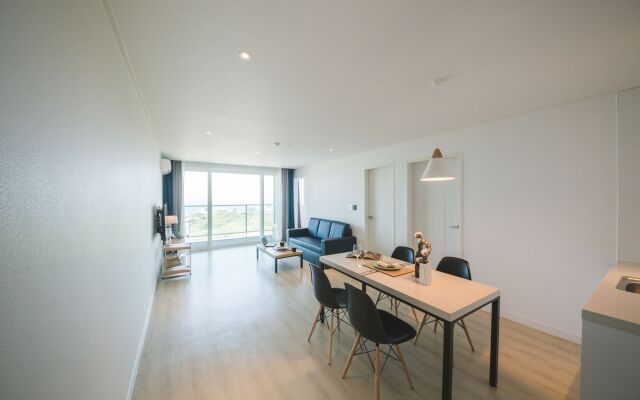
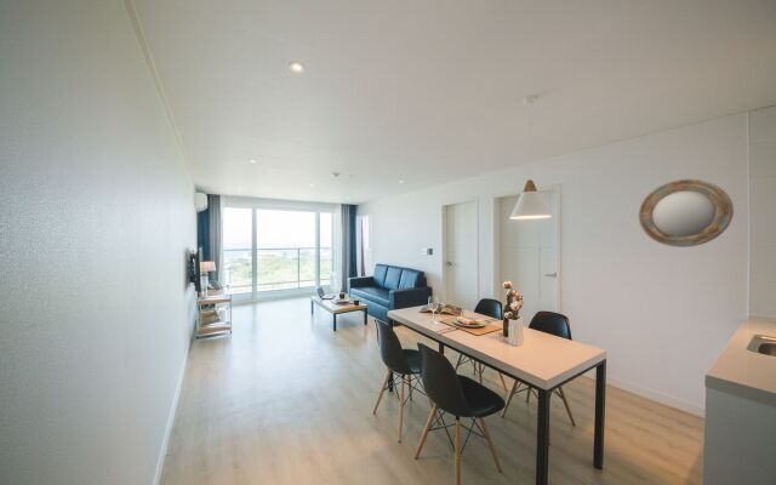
+ home mirror [638,178,735,249]
